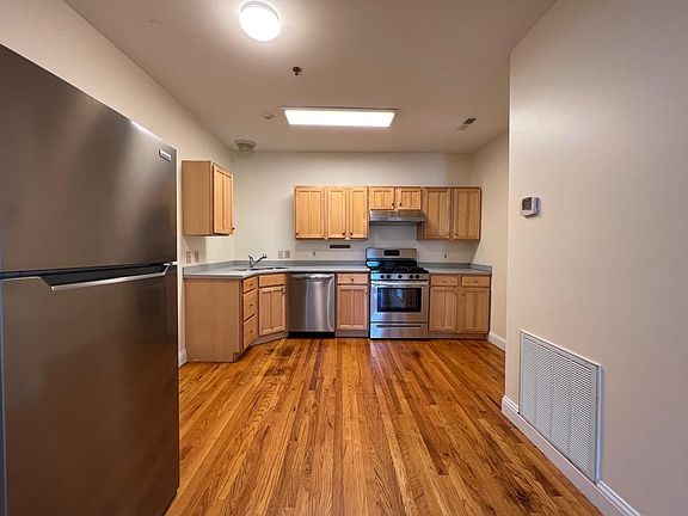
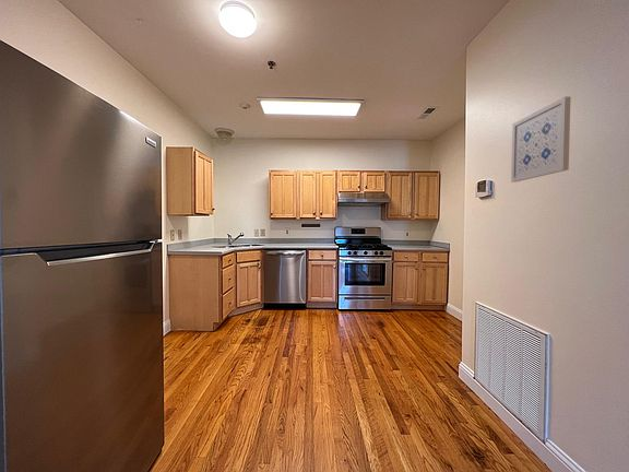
+ wall art [510,95,571,184]
